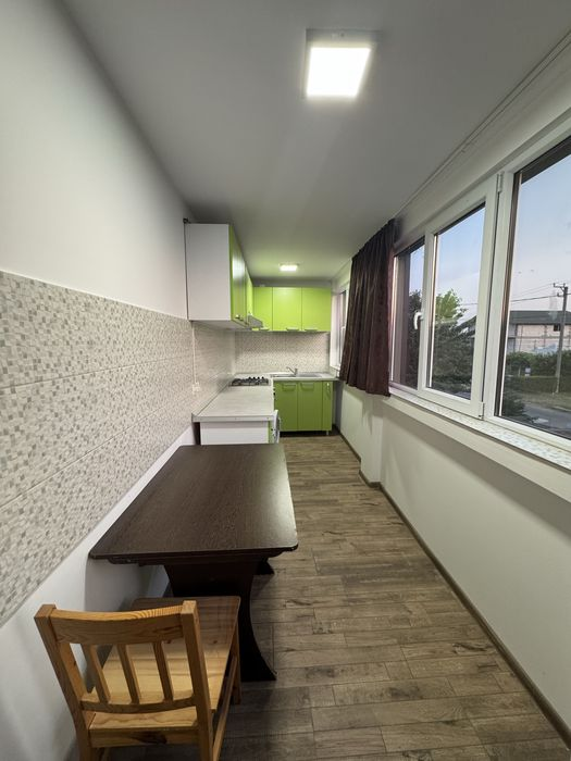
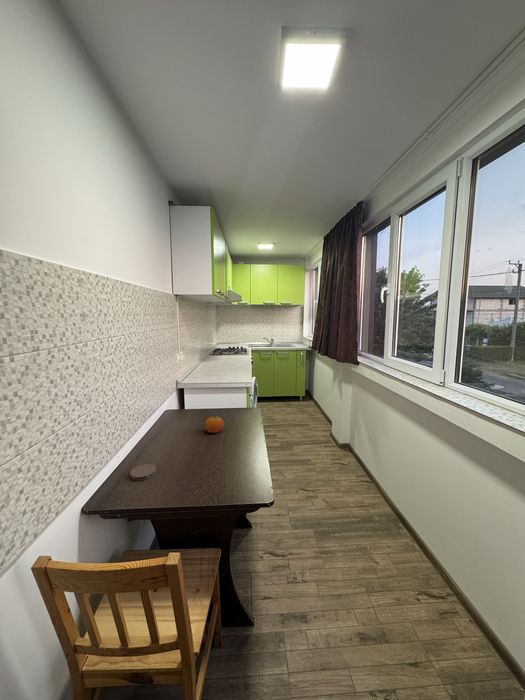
+ coaster [129,463,157,481]
+ fruit [204,416,225,434]
